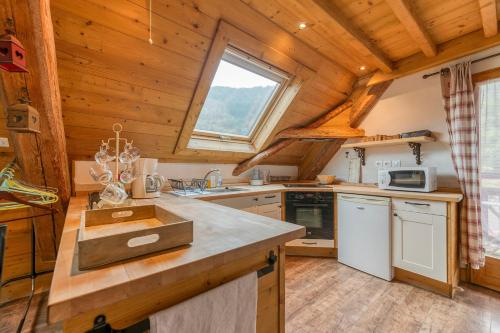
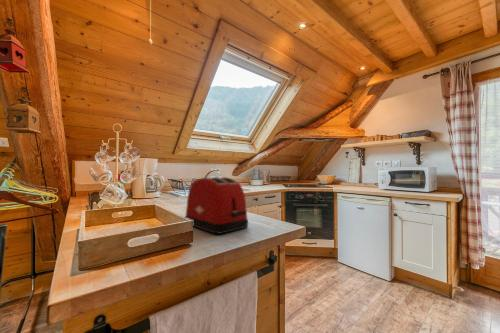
+ toaster [184,176,249,235]
